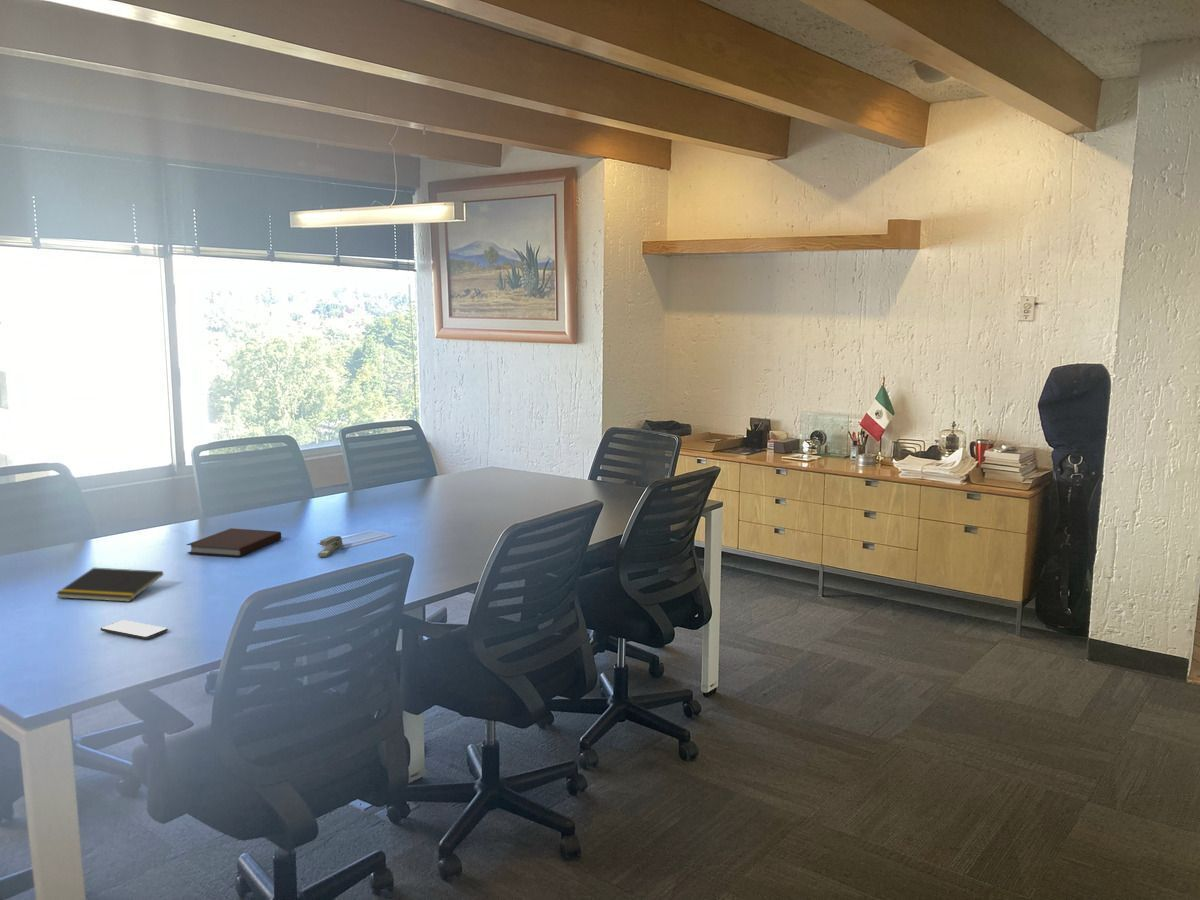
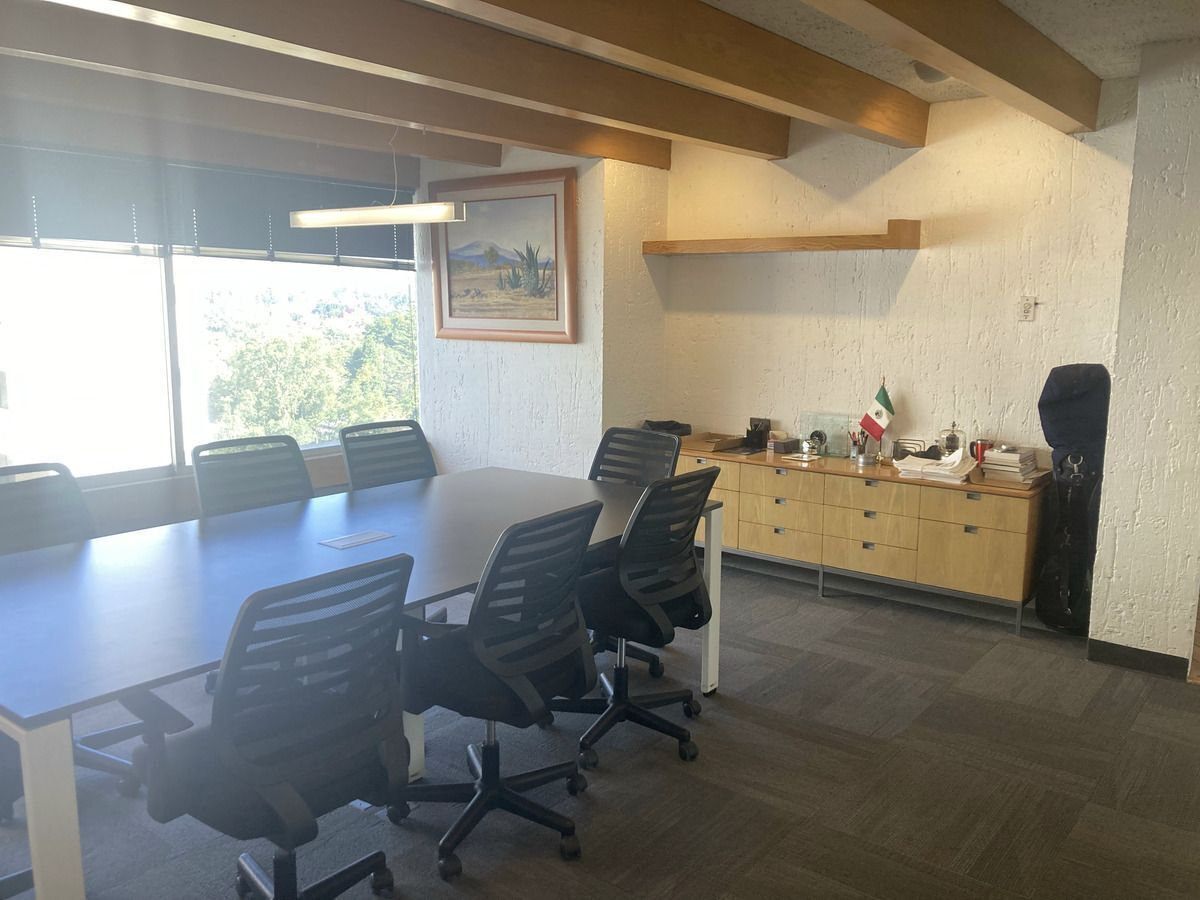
- stapler [317,535,343,558]
- notepad [55,567,164,603]
- smartphone [100,619,169,640]
- notebook [185,527,282,558]
